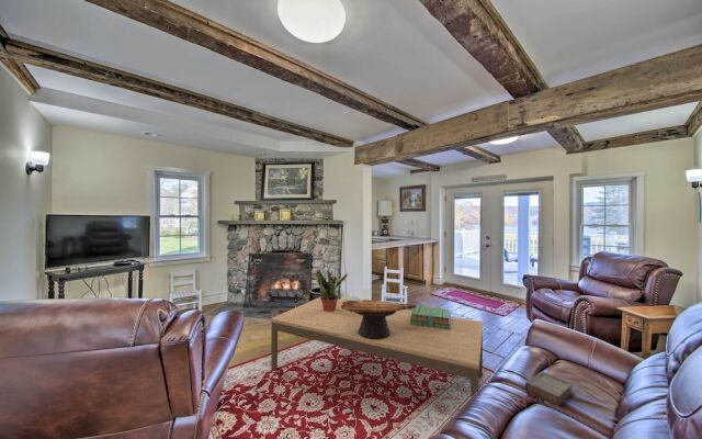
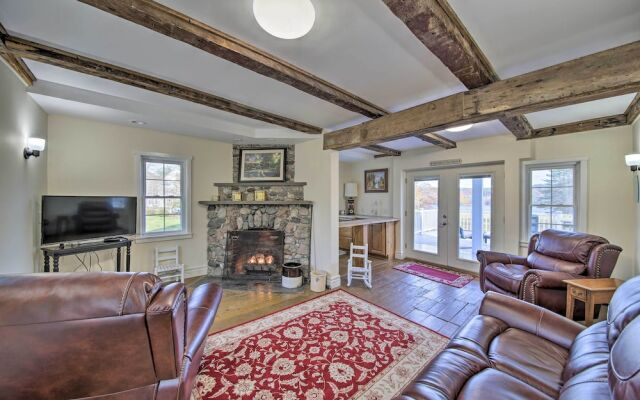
- book [523,370,575,407]
- potted plant [315,269,349,312]
- stack of books [410,305,452,329]
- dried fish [341,299,417,339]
- coffee table [270,296,484,398]
